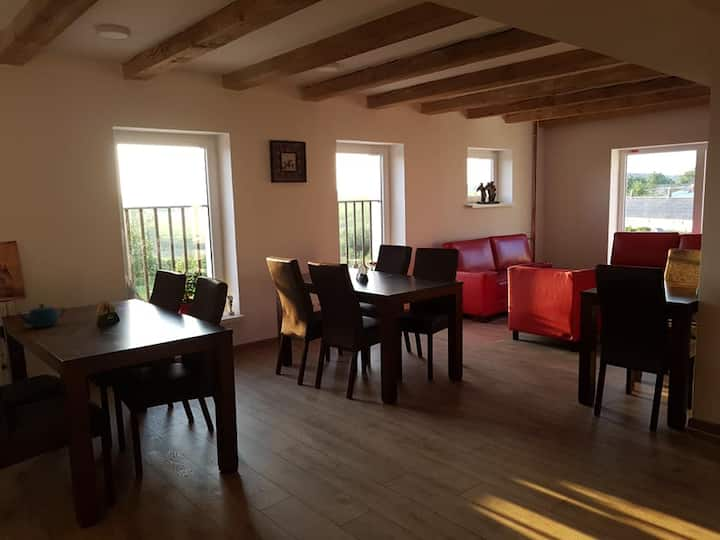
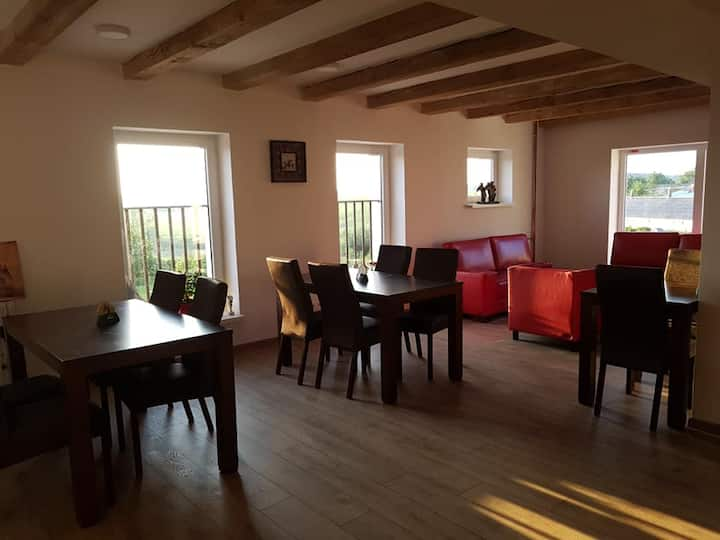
- teapot [16,303,66,329]
